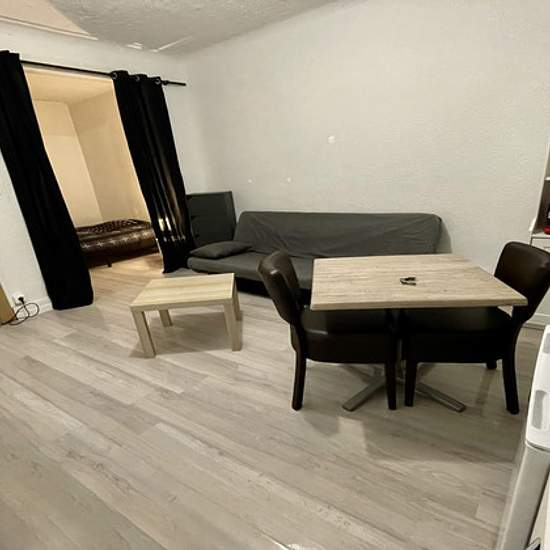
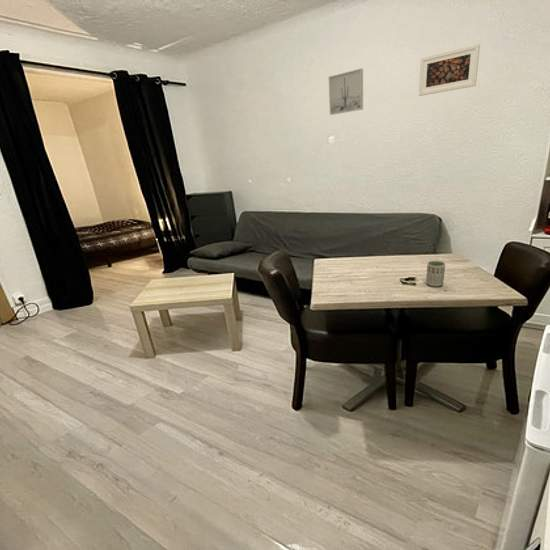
+ cup [425,260,446,288]
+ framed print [418,43,481,97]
+ wall art [328,68,364,116]
